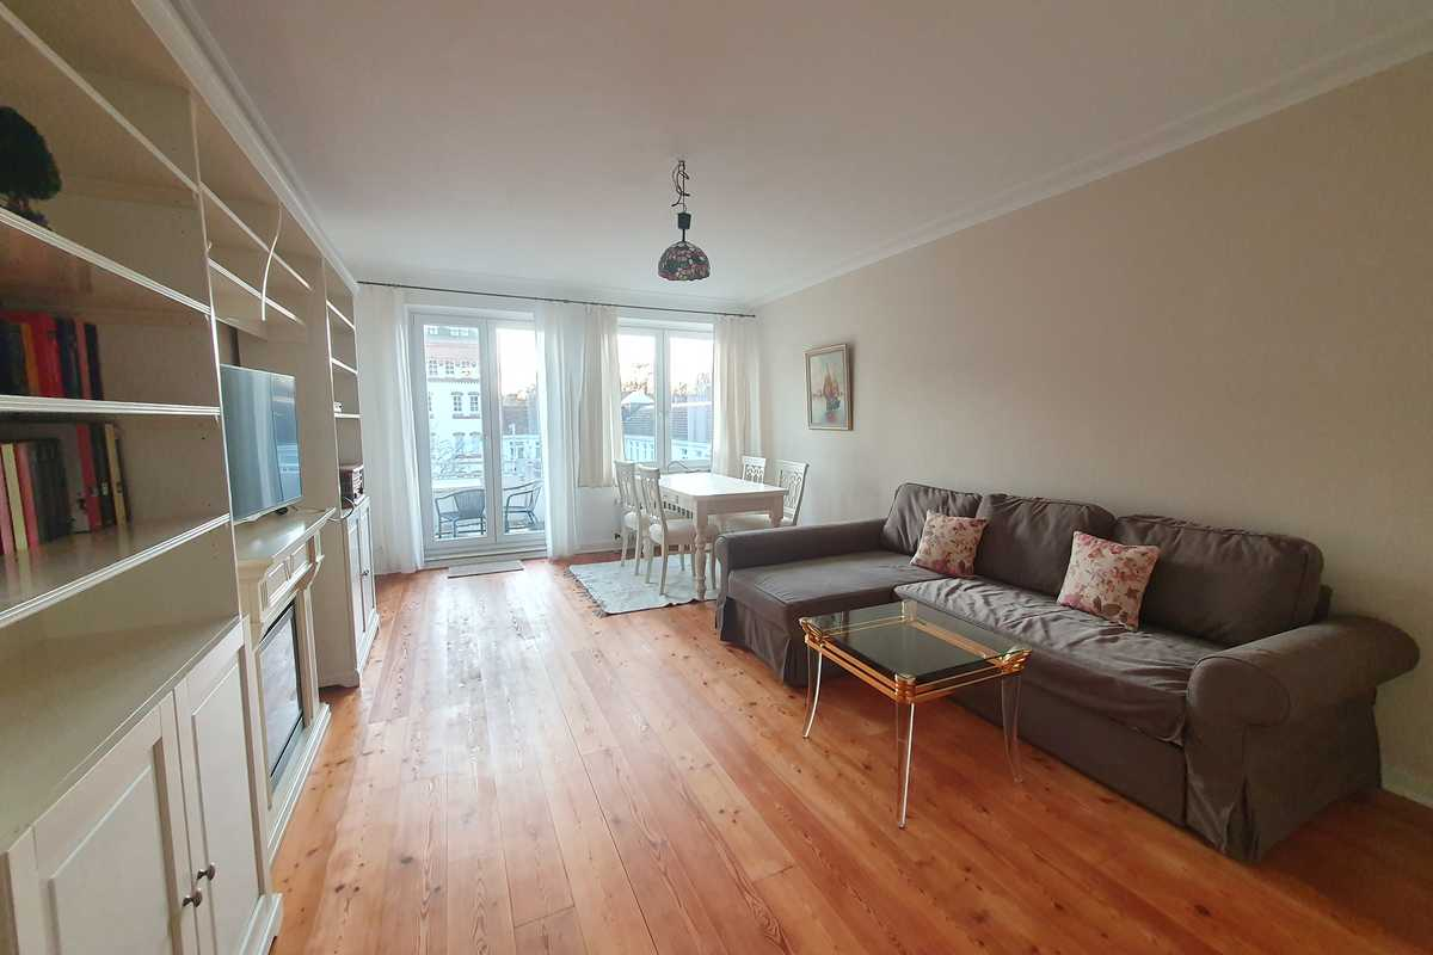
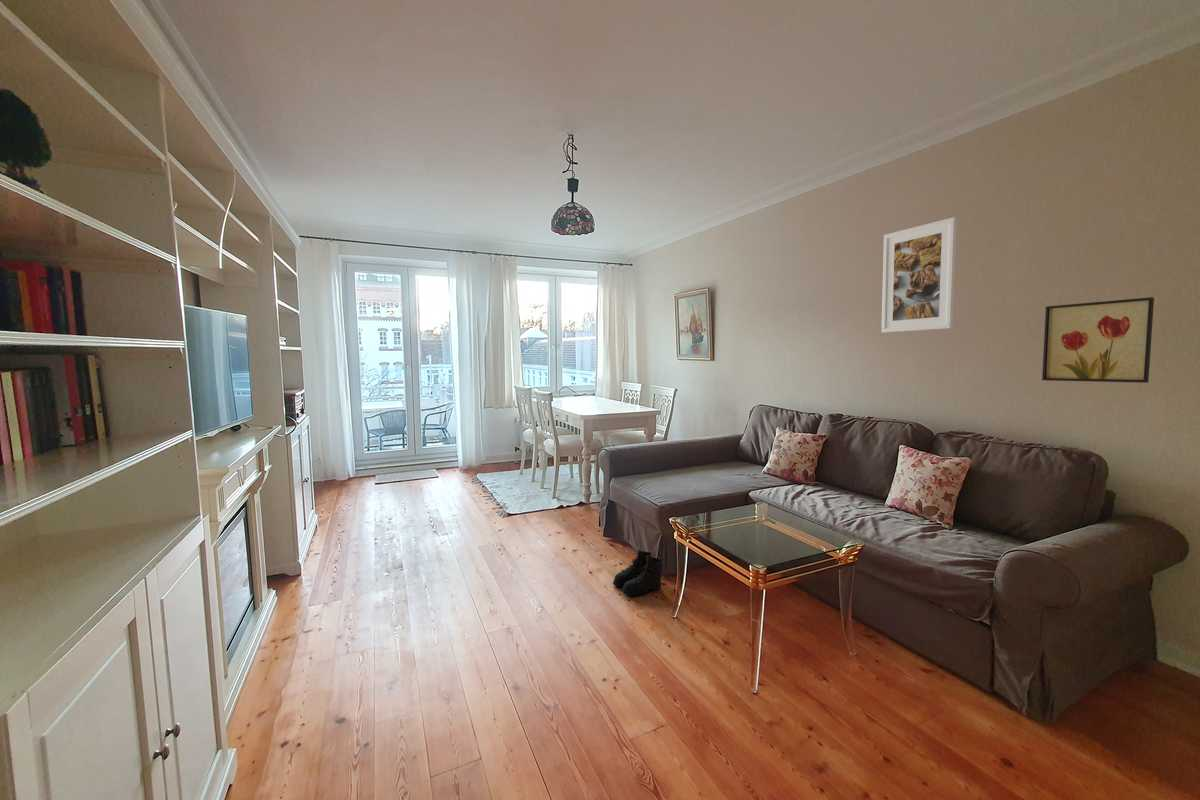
+ boots [612,548,664,597]
+ wall art [1041,296,1155,384]
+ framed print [881,216,958,334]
